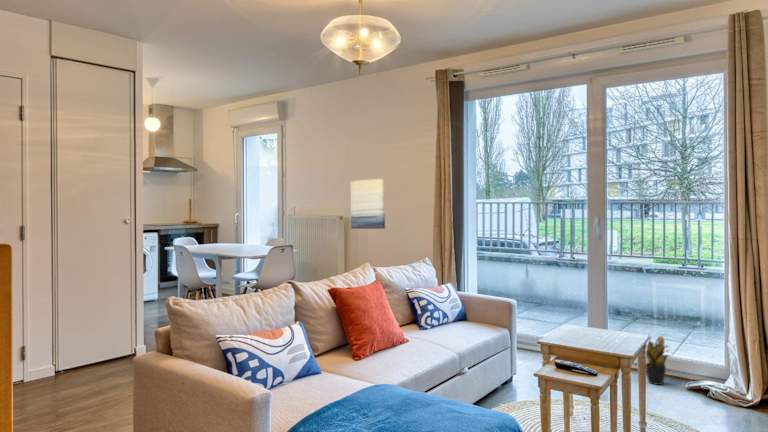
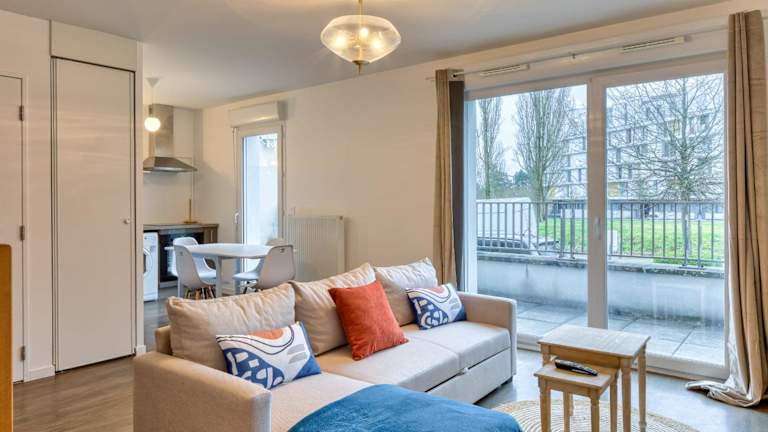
- potted plant [645,332,671,386]
- wall art [350,178,386,230]
